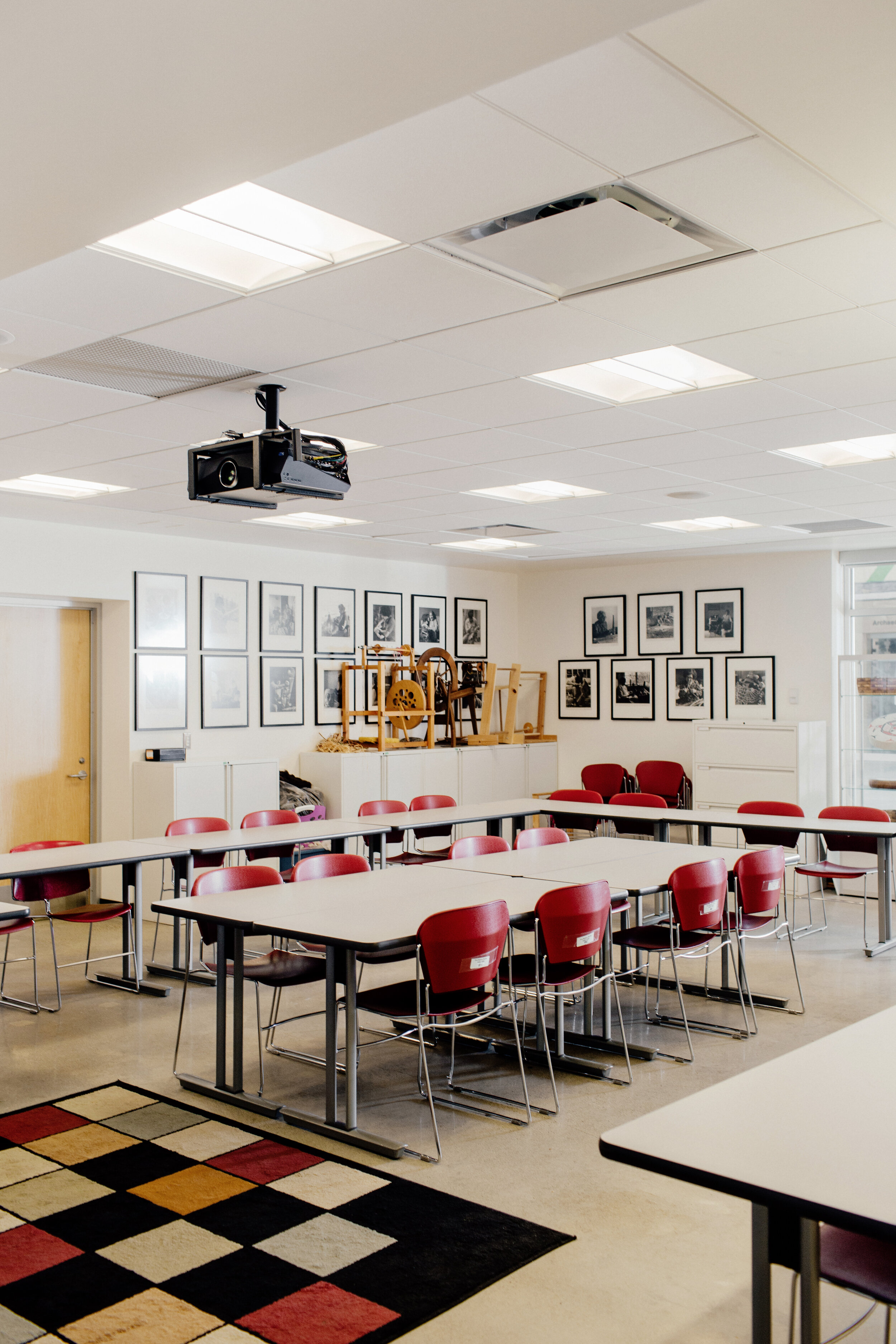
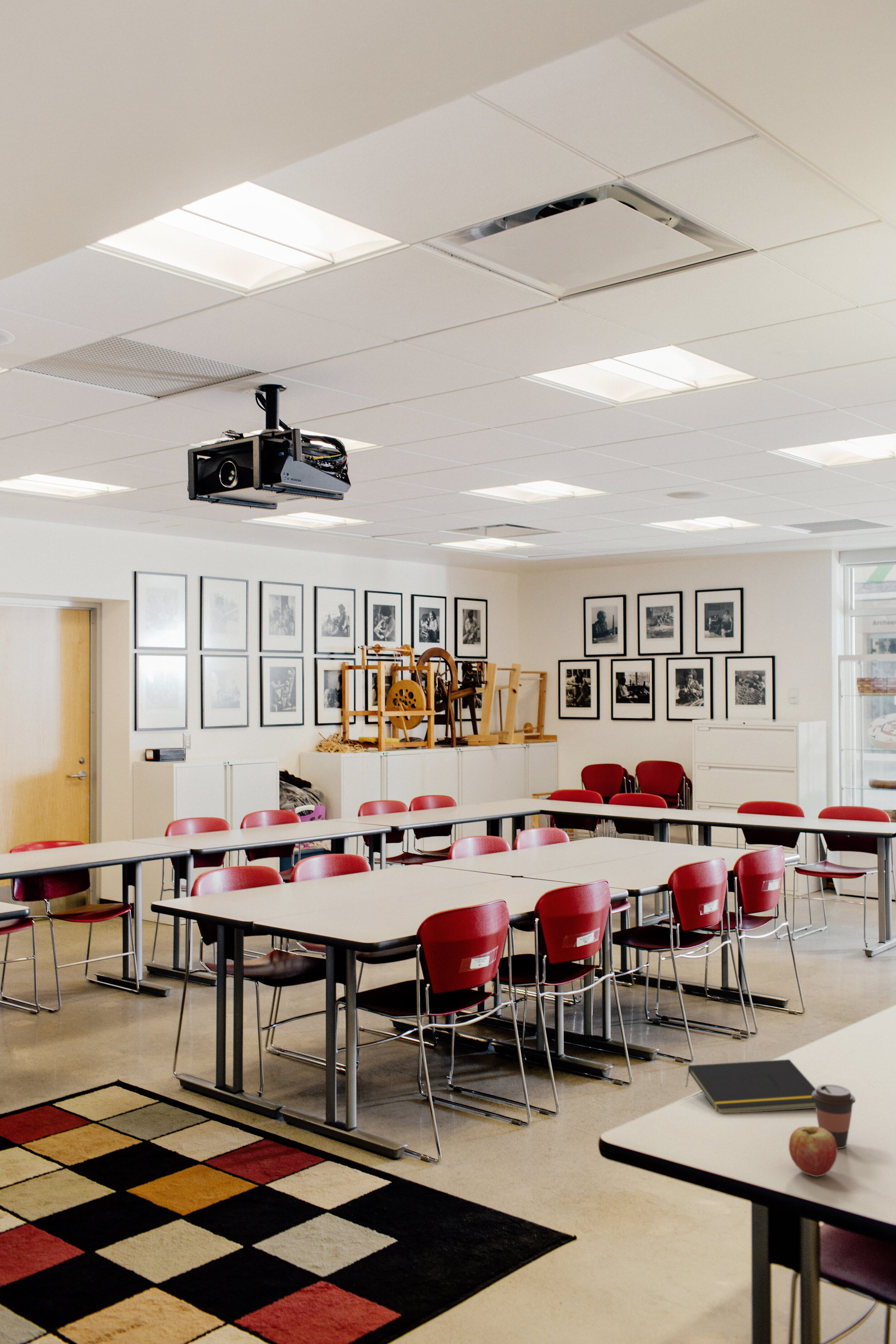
+ notepad [685,1059,816,1113]
+ fruit [788,1126,838,1177]
+ coffee cup [811,1084,856,1149]
